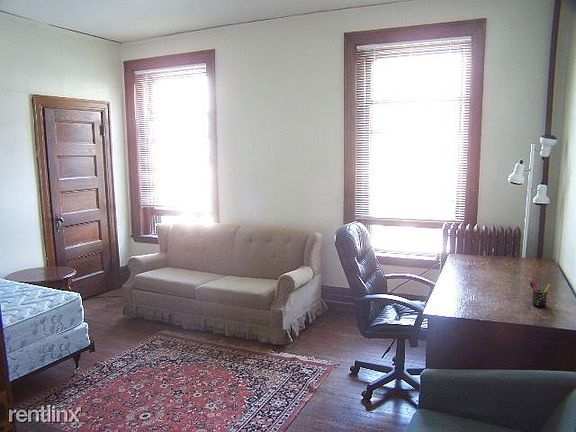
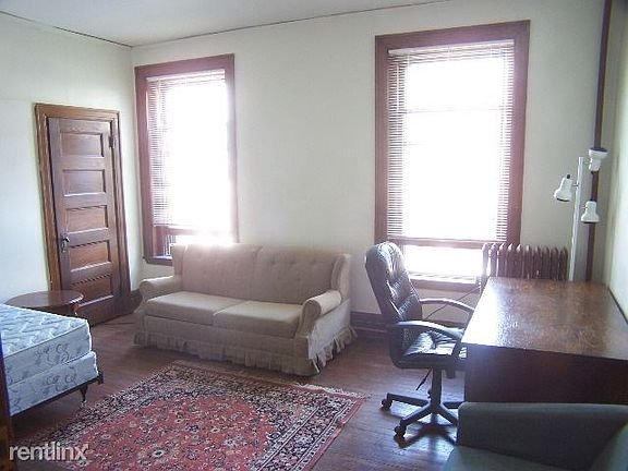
- pen holder [529,279,551,309]
